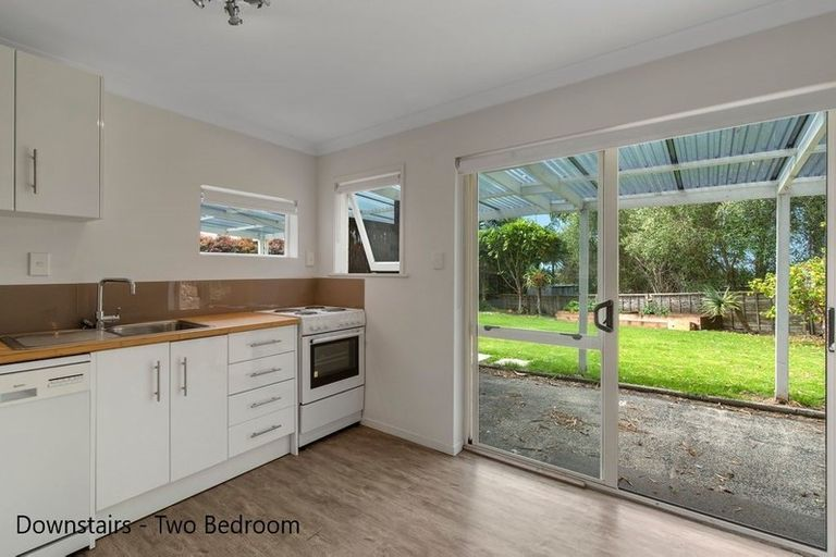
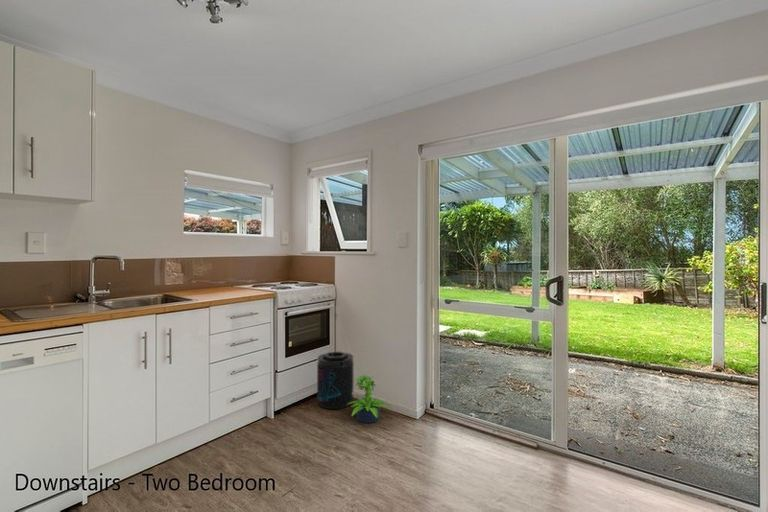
+ potted plant [347,374,391,424]
+ supplement container [316,350,354,410]
